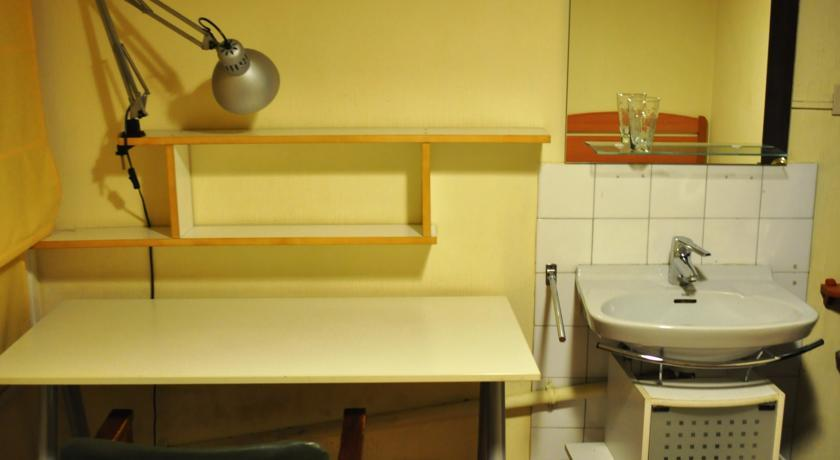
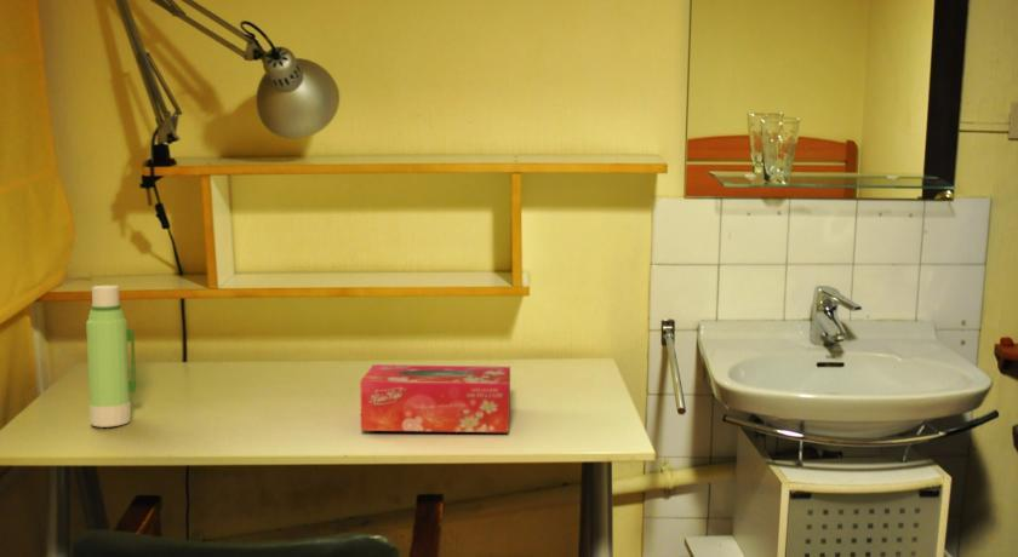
+ water bottle [85,285,137,429]
+ tissue box [359,363,511,433]
